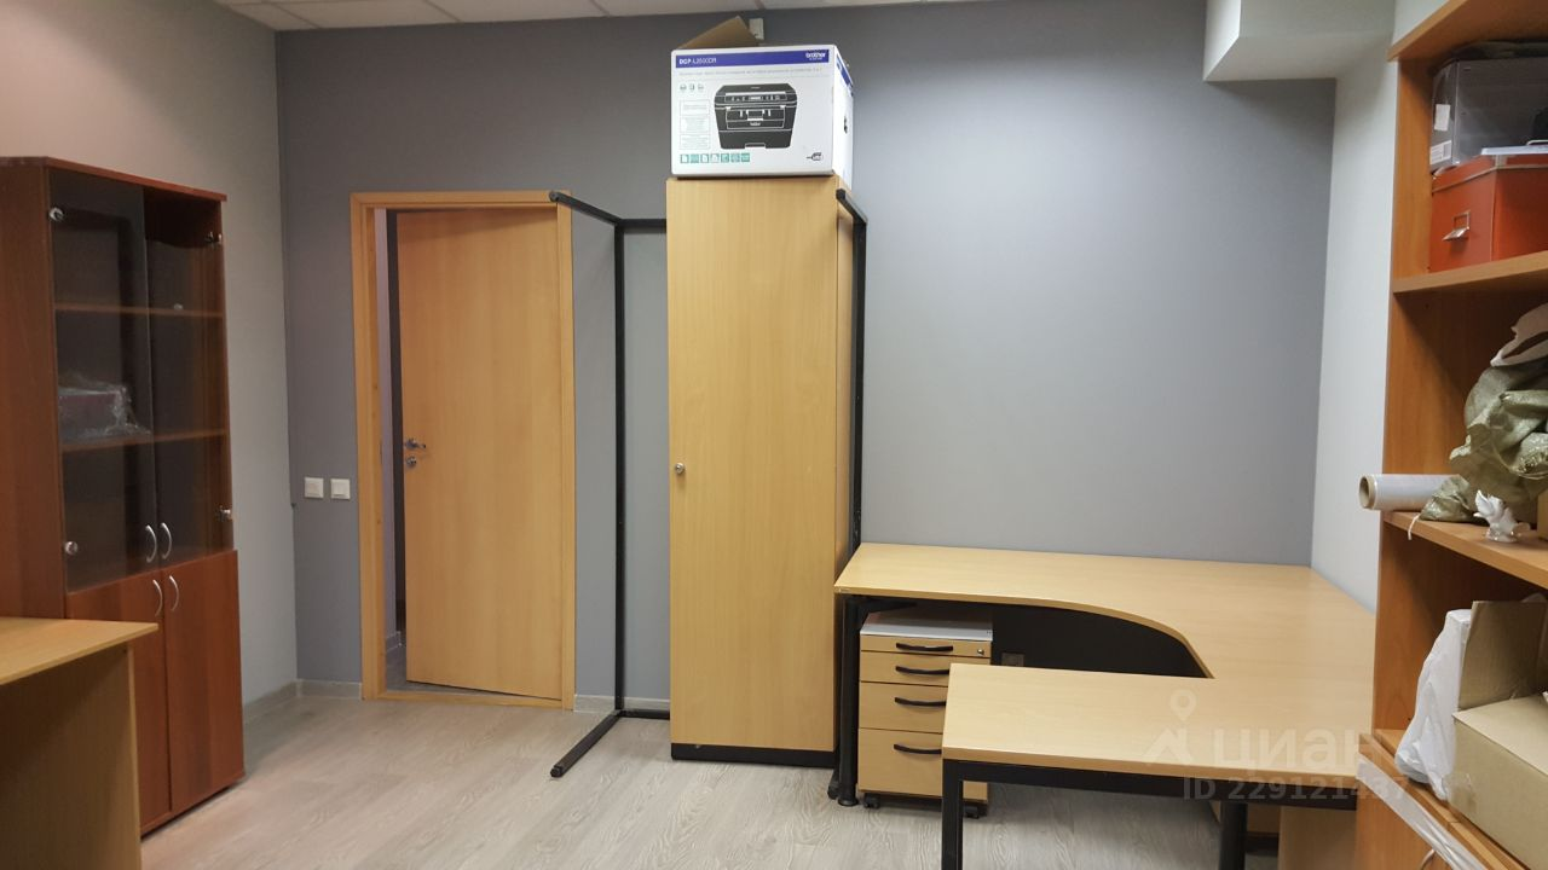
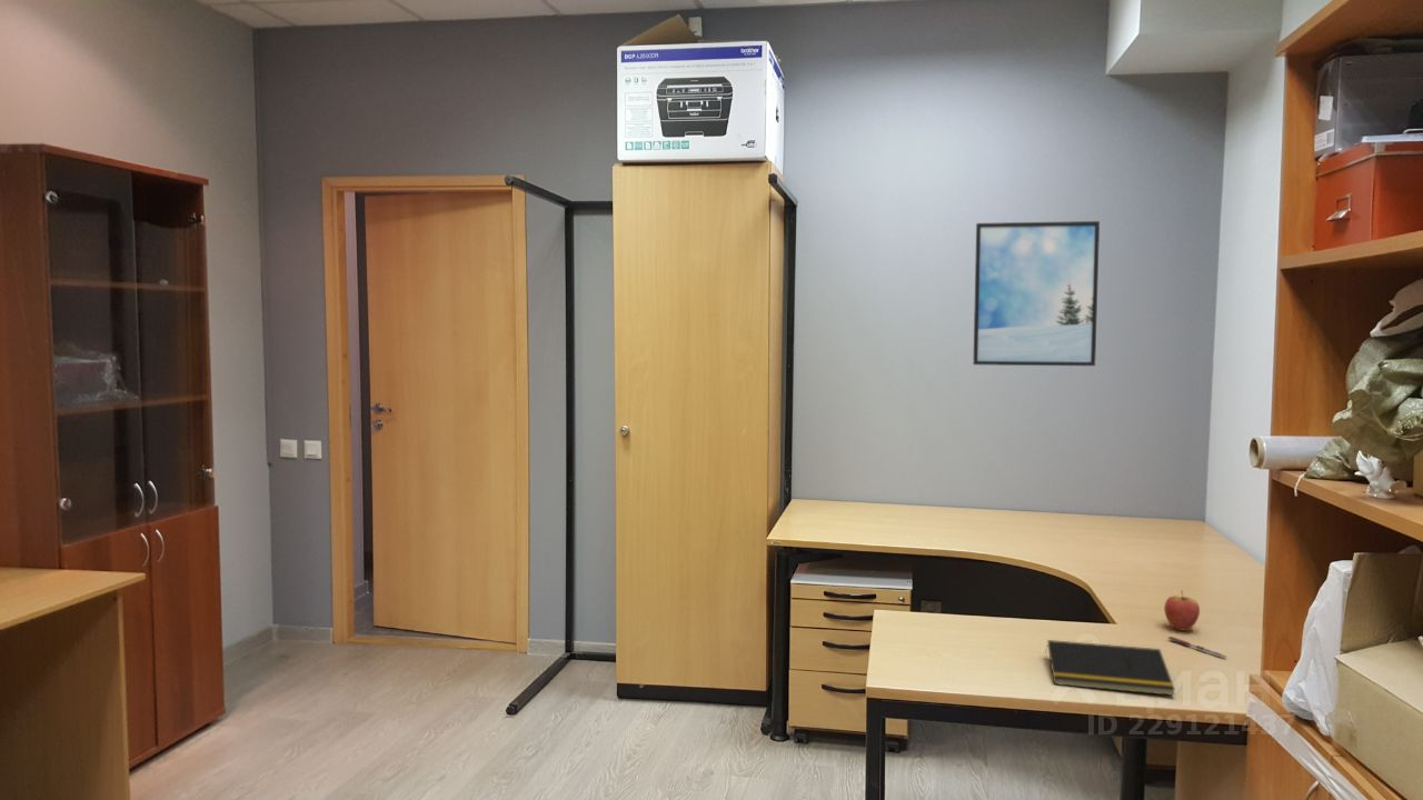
+ notepad [1044,639,1176,697]
+ pen [1166,636,1227,659]
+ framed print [972,220,1101,367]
+ fruit [1163,590,1201,632]
